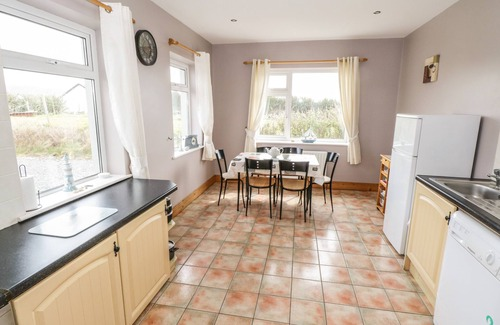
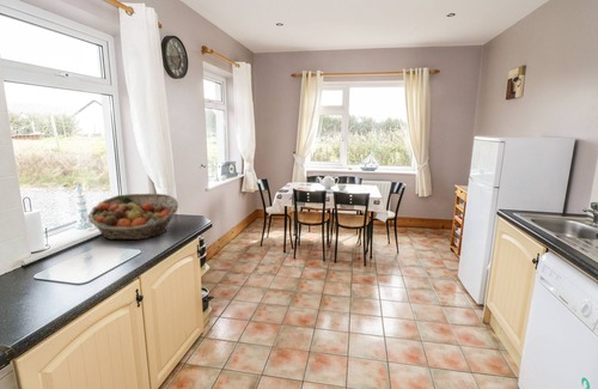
+ fruit basket [86,193,179,241]
